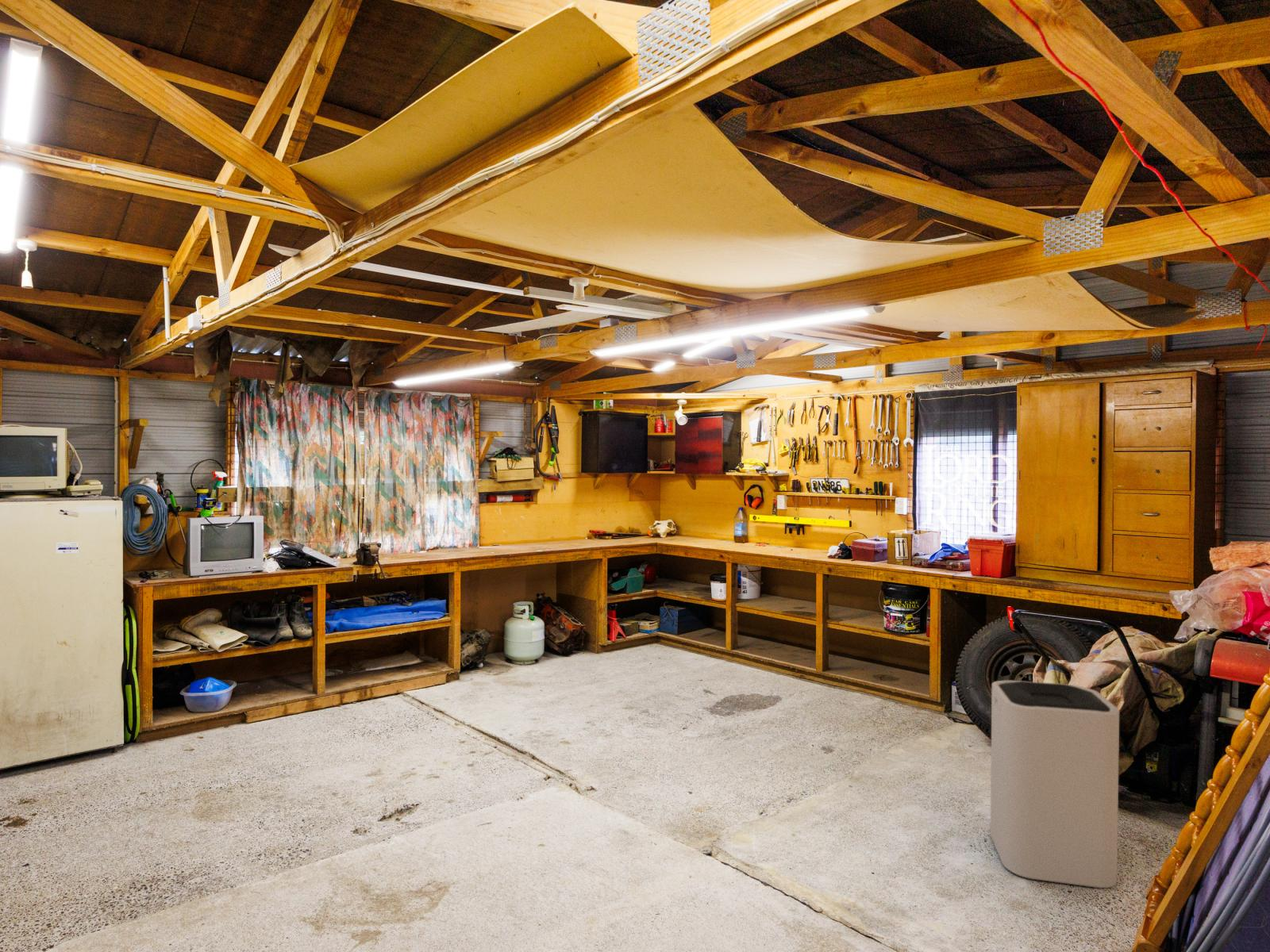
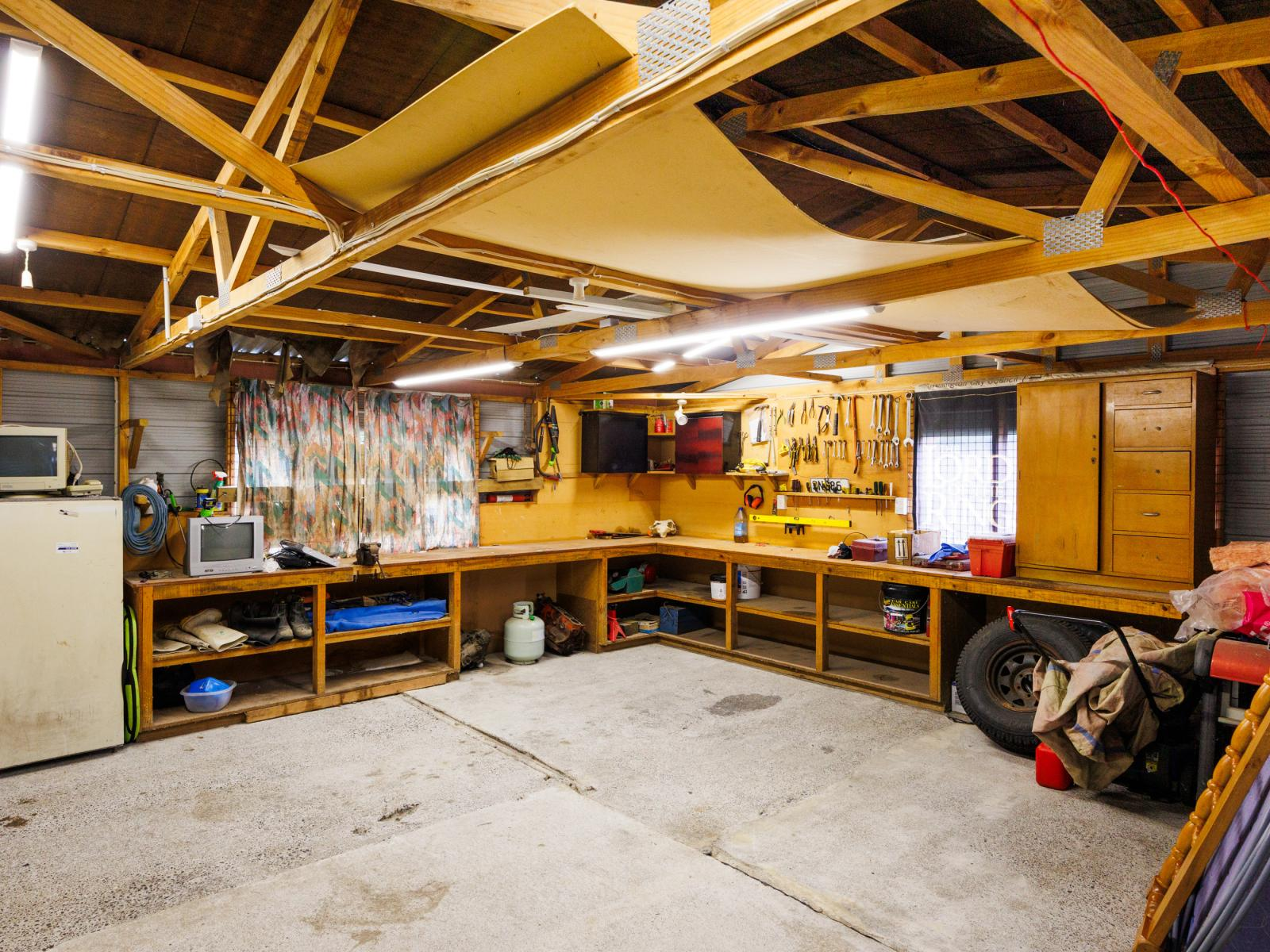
- trash can [990,680,1120,889]
